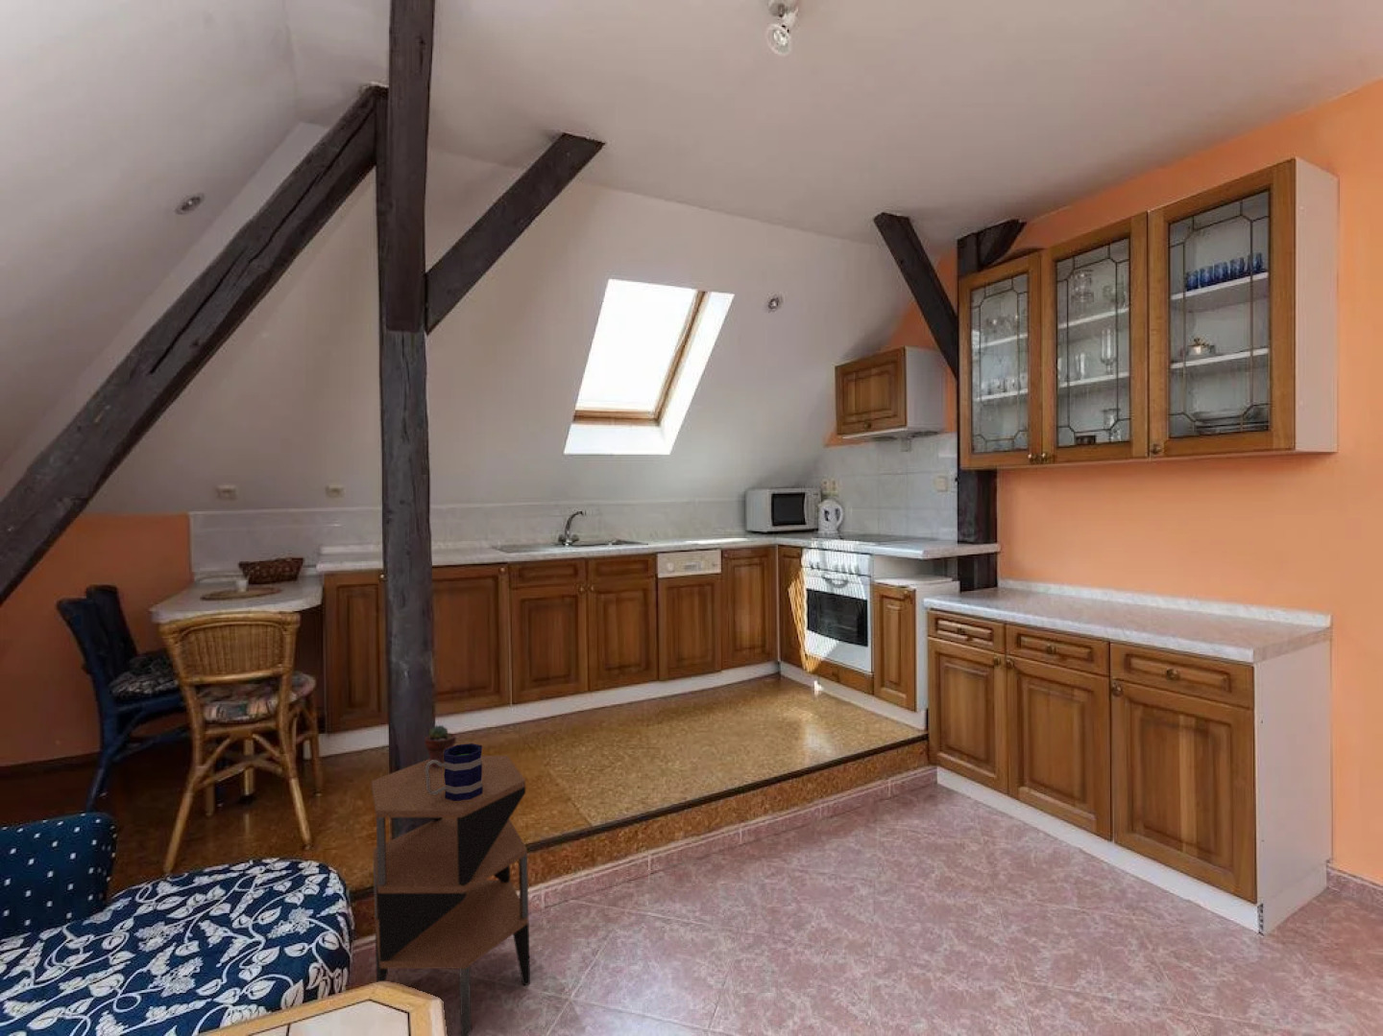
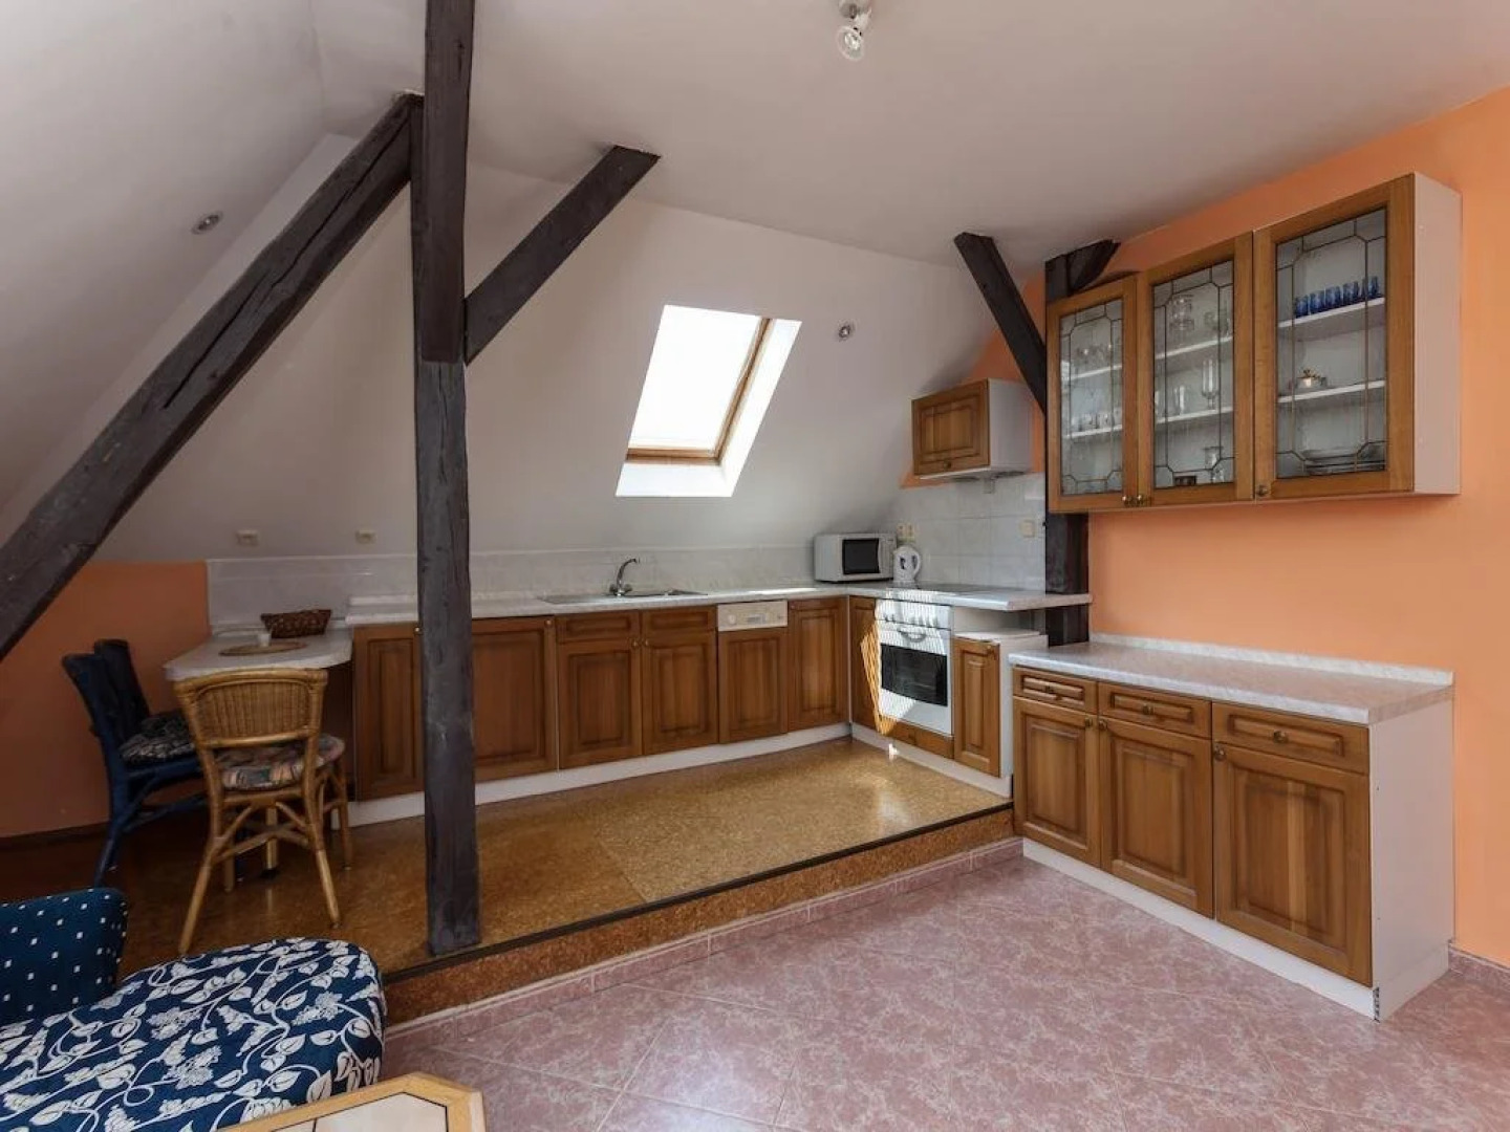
- mug [425,742,484,802]
- side table [370,755,531,1036]
- potted succulent [424,725,457,767]
